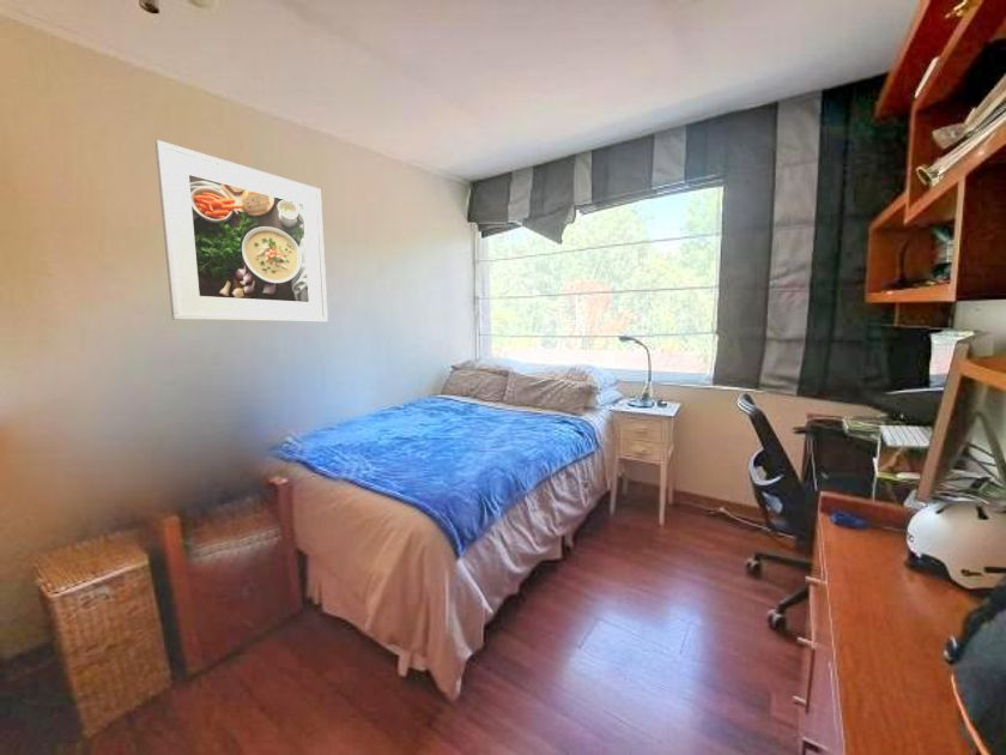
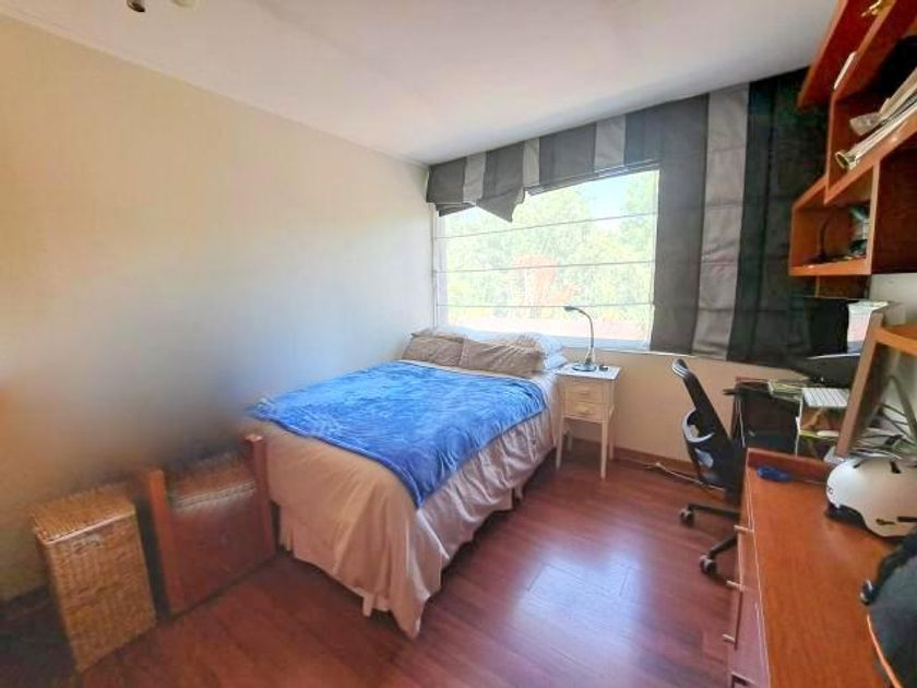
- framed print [153,139,329,324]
